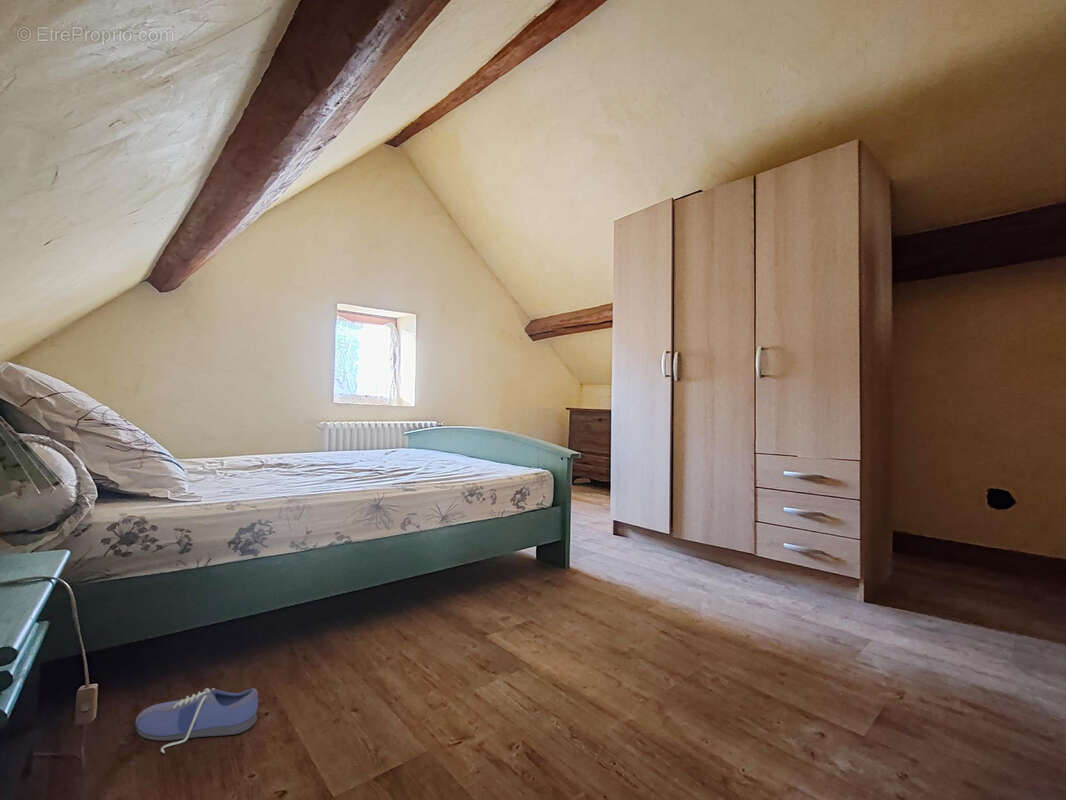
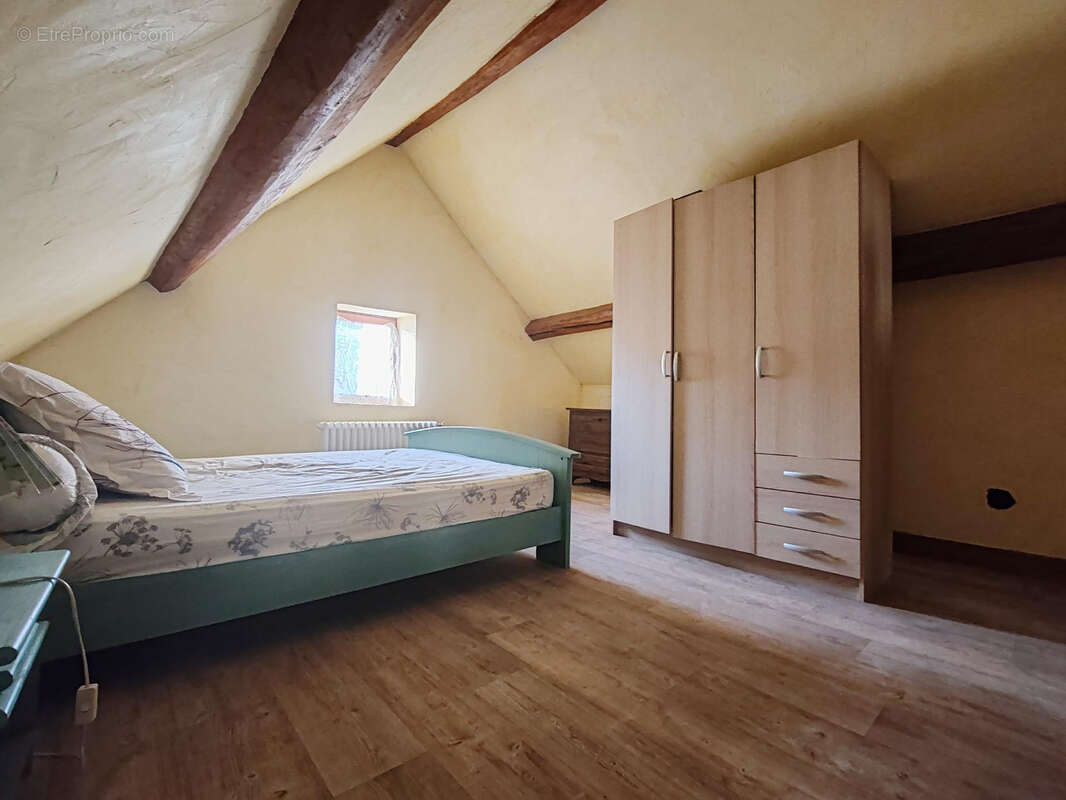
- shoe [135,687,259,754]
